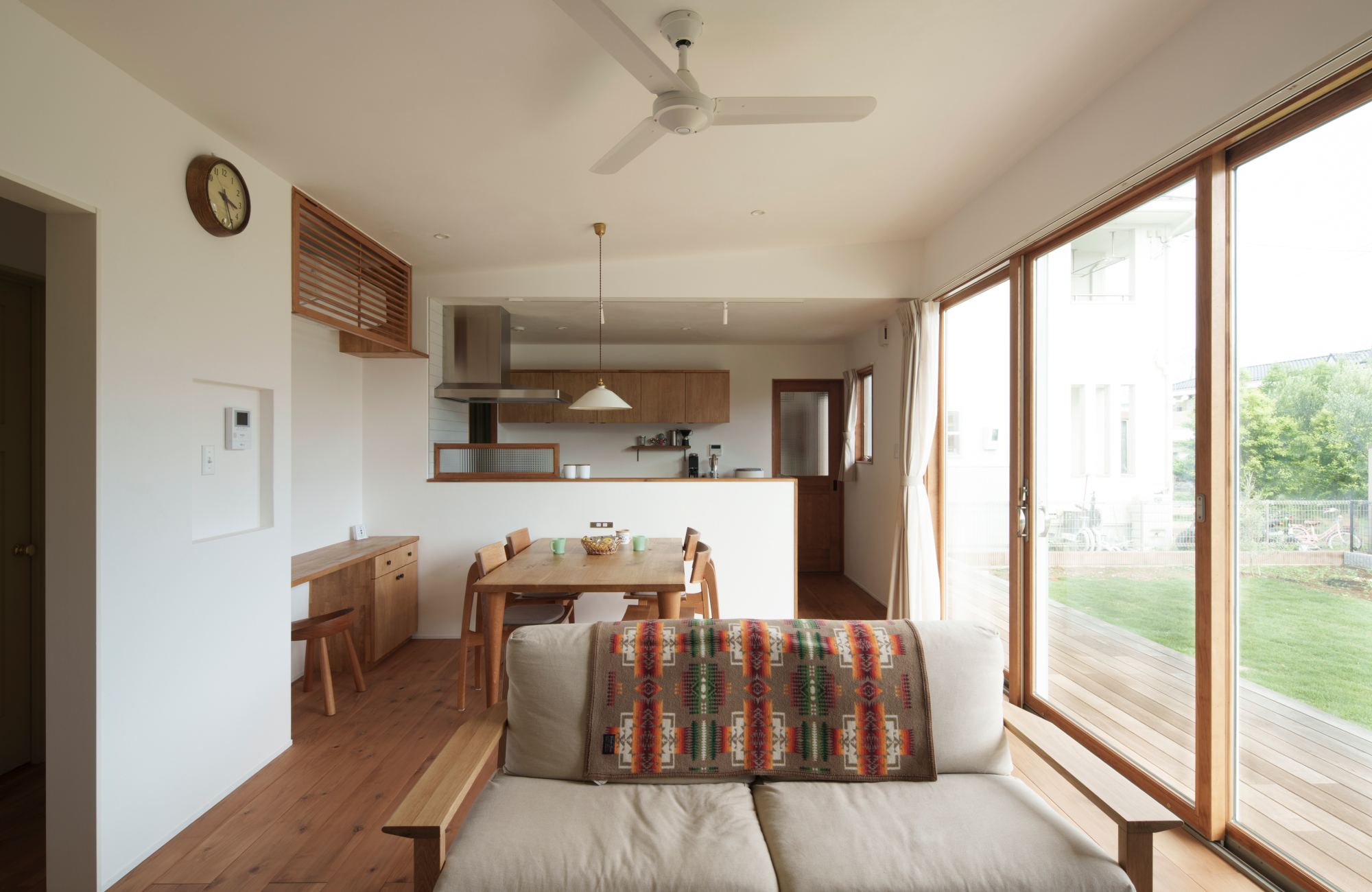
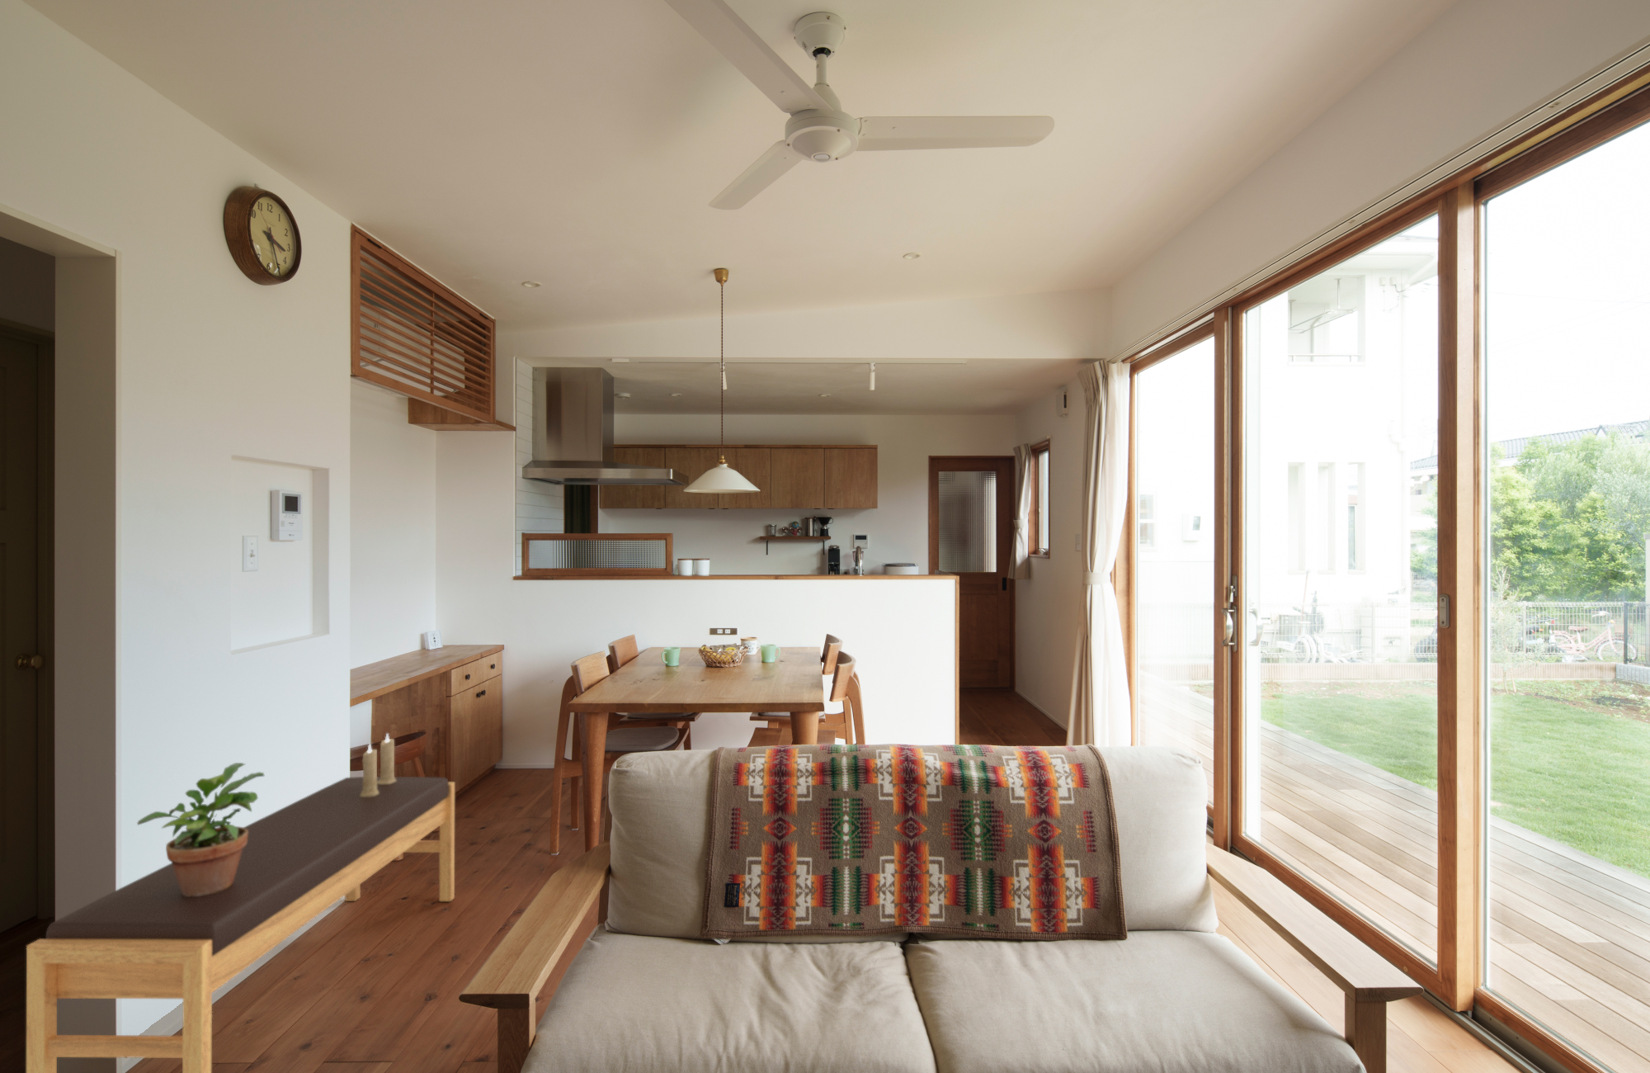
+ candle [358,733,396,798]
+ potted plant [136,761,265,896]
+ bench [25,776,456,1073]
